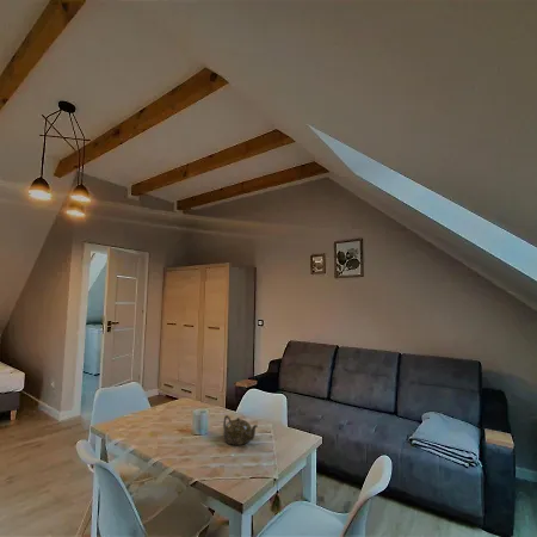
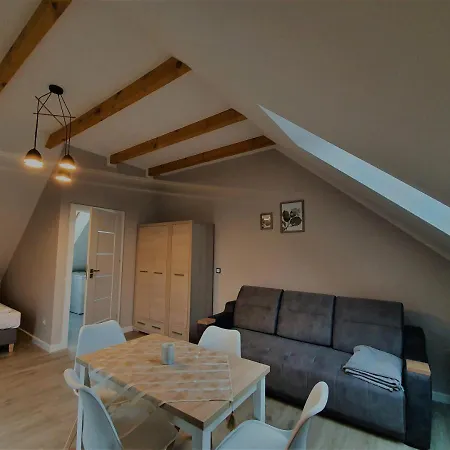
- teapot [222,414,259,446]
